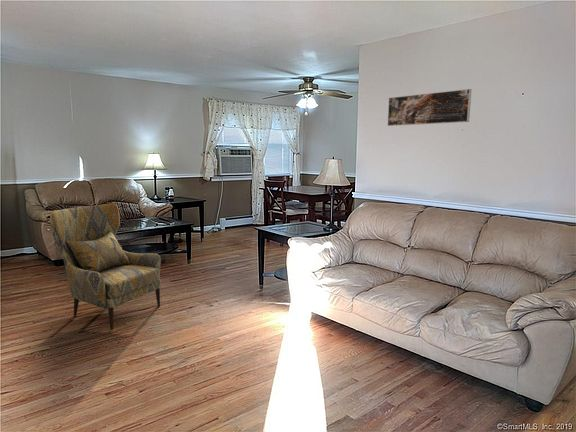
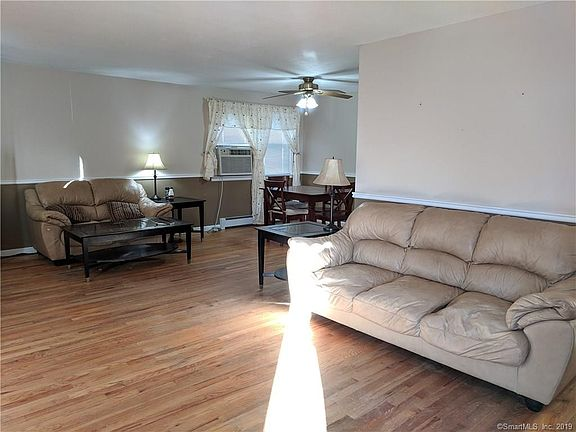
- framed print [387,88,473,127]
- armchair [49,203,162,330]
